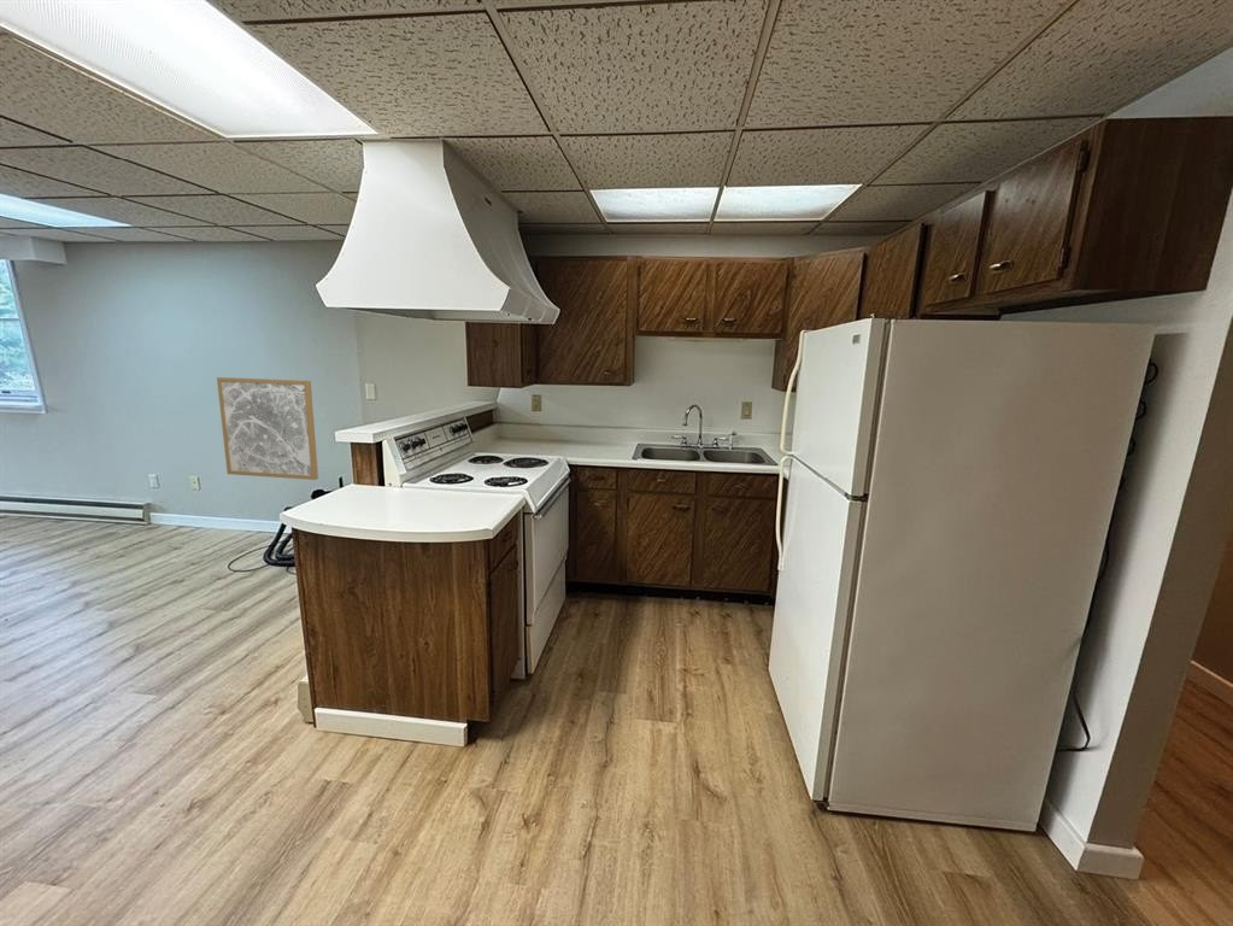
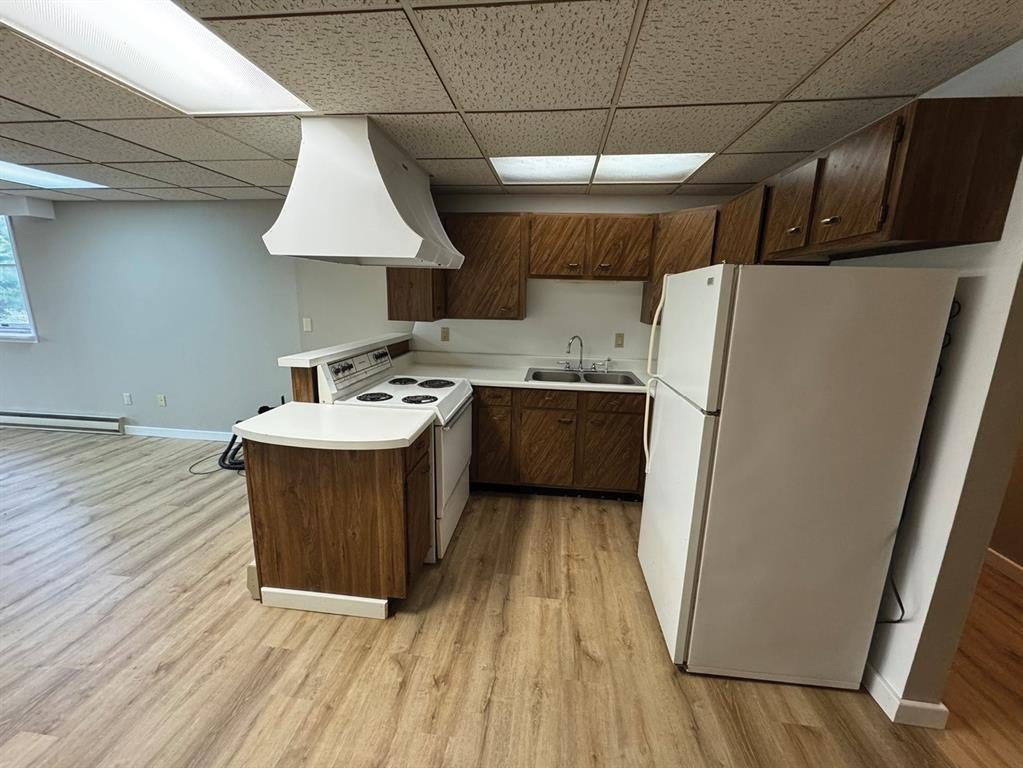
- wall art [216,376,319,481]
